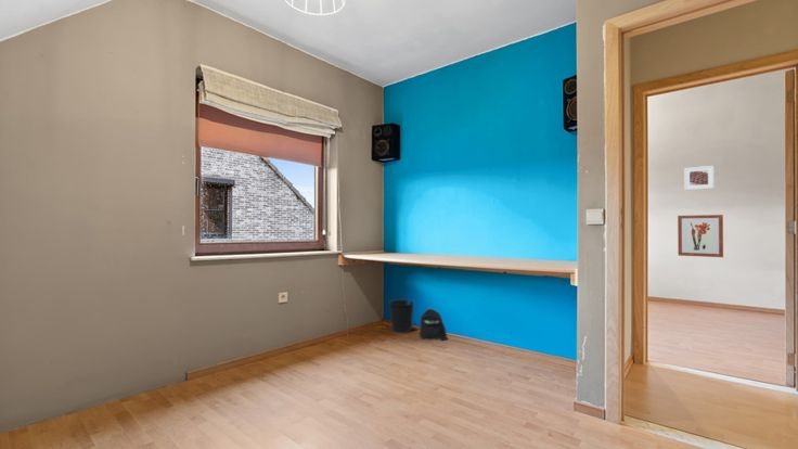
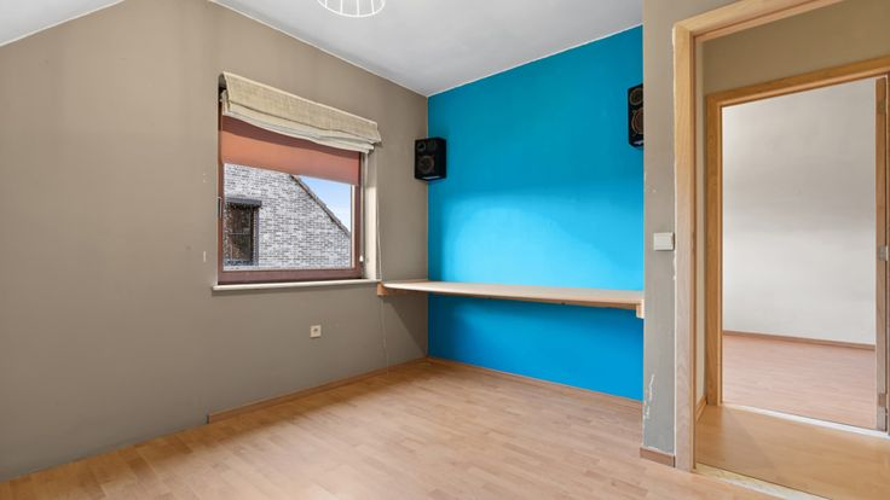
- wastebasket [388,298,415,335]
- backpack [419,307,448,342]
- wall art [677,214,724,258]
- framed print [683,165,715,191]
